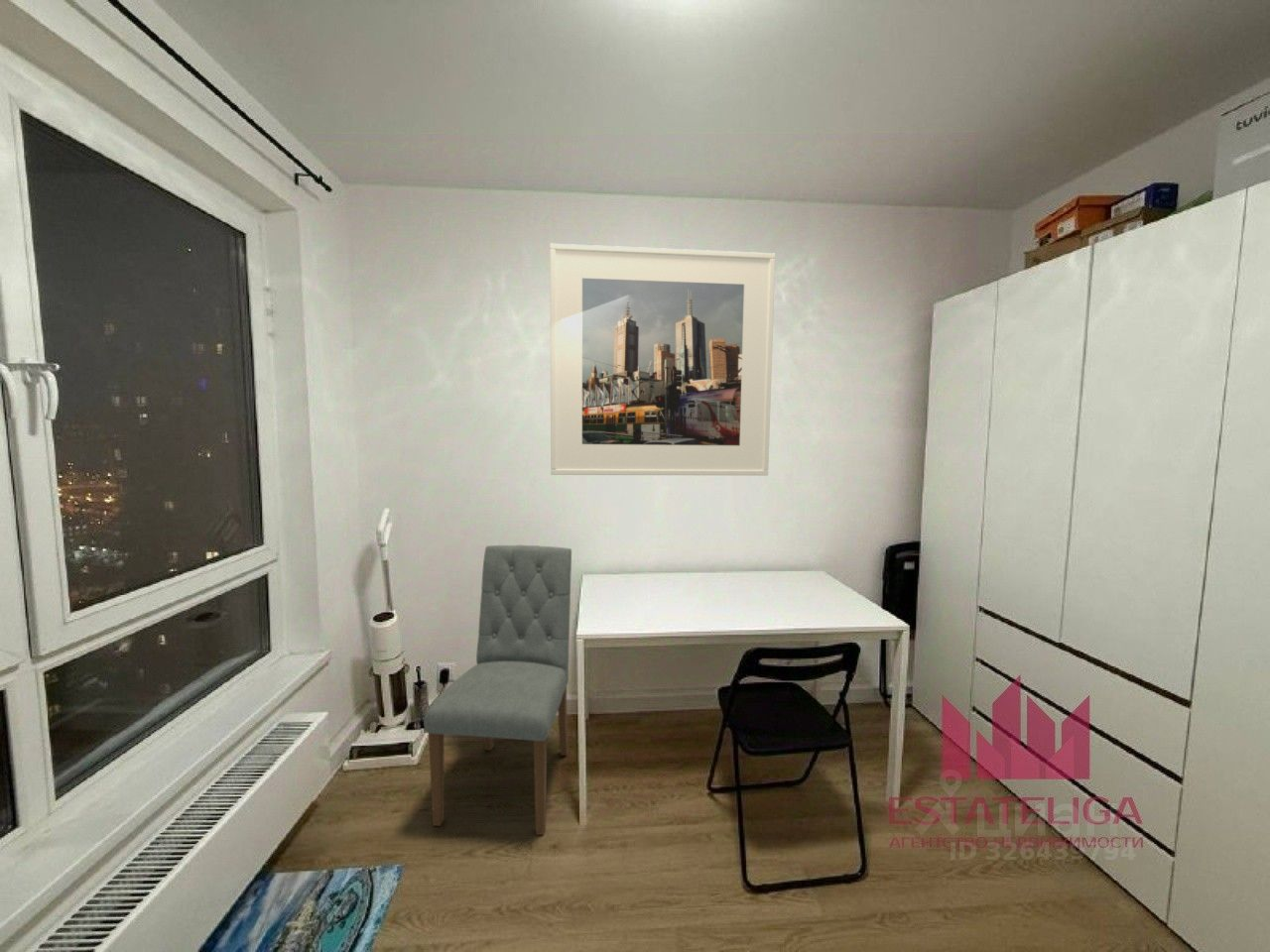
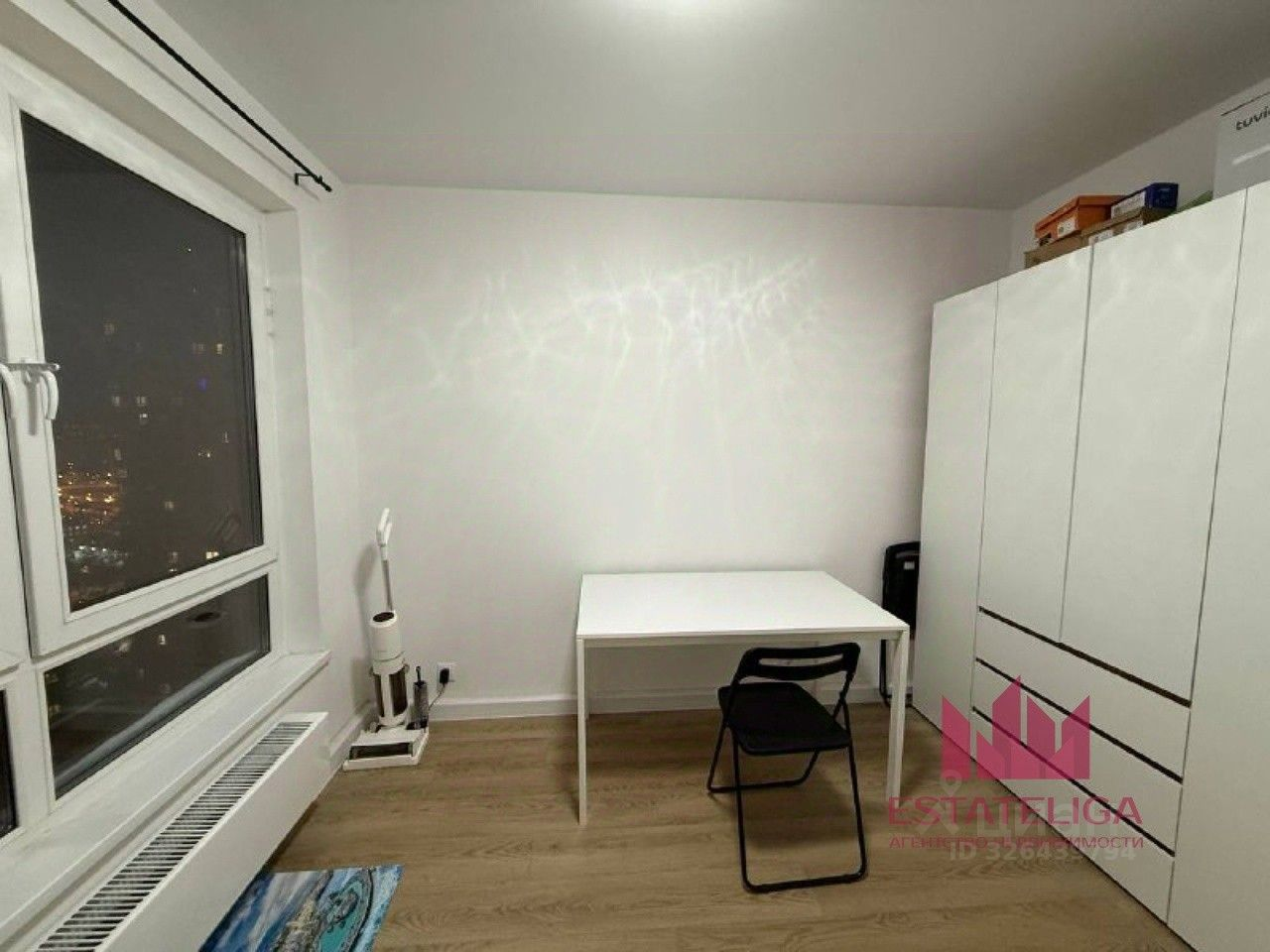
- dining chair [423,544,572,836]
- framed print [549,243,776,476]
